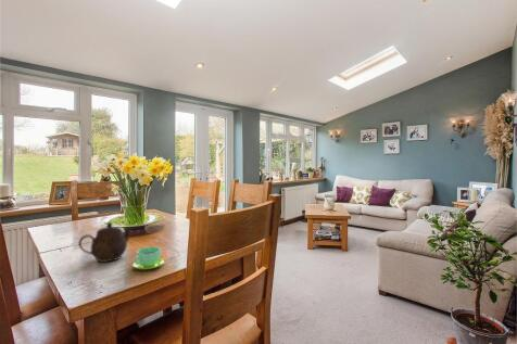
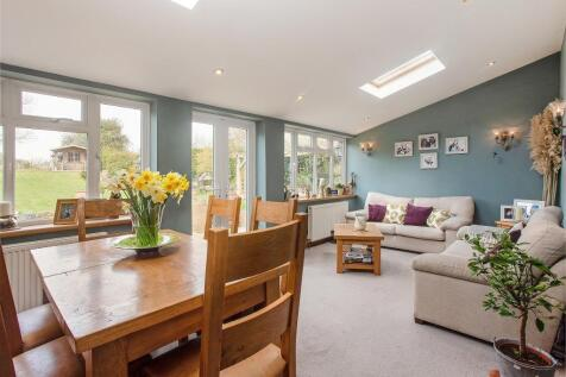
- teapot [77,221,133,263]
- cup [131,246,165,270]
